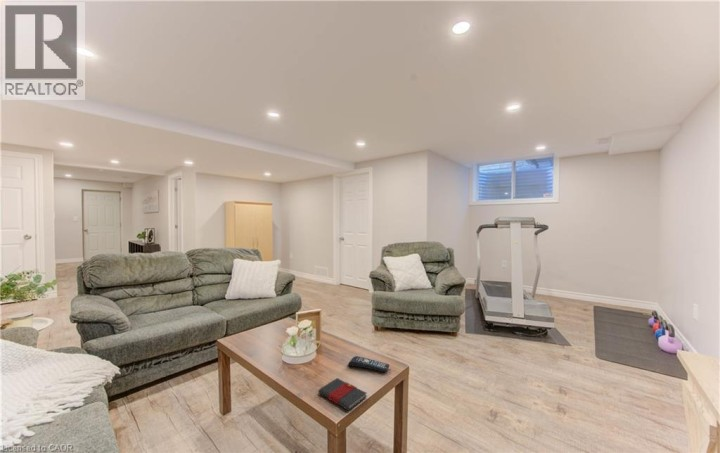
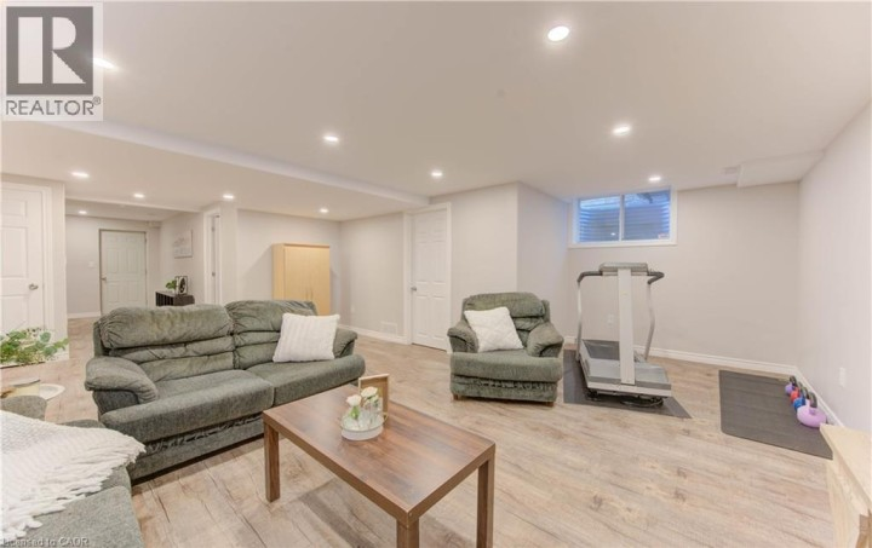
- remote control [347,355,390,373]
- book [317,377,368,412]
